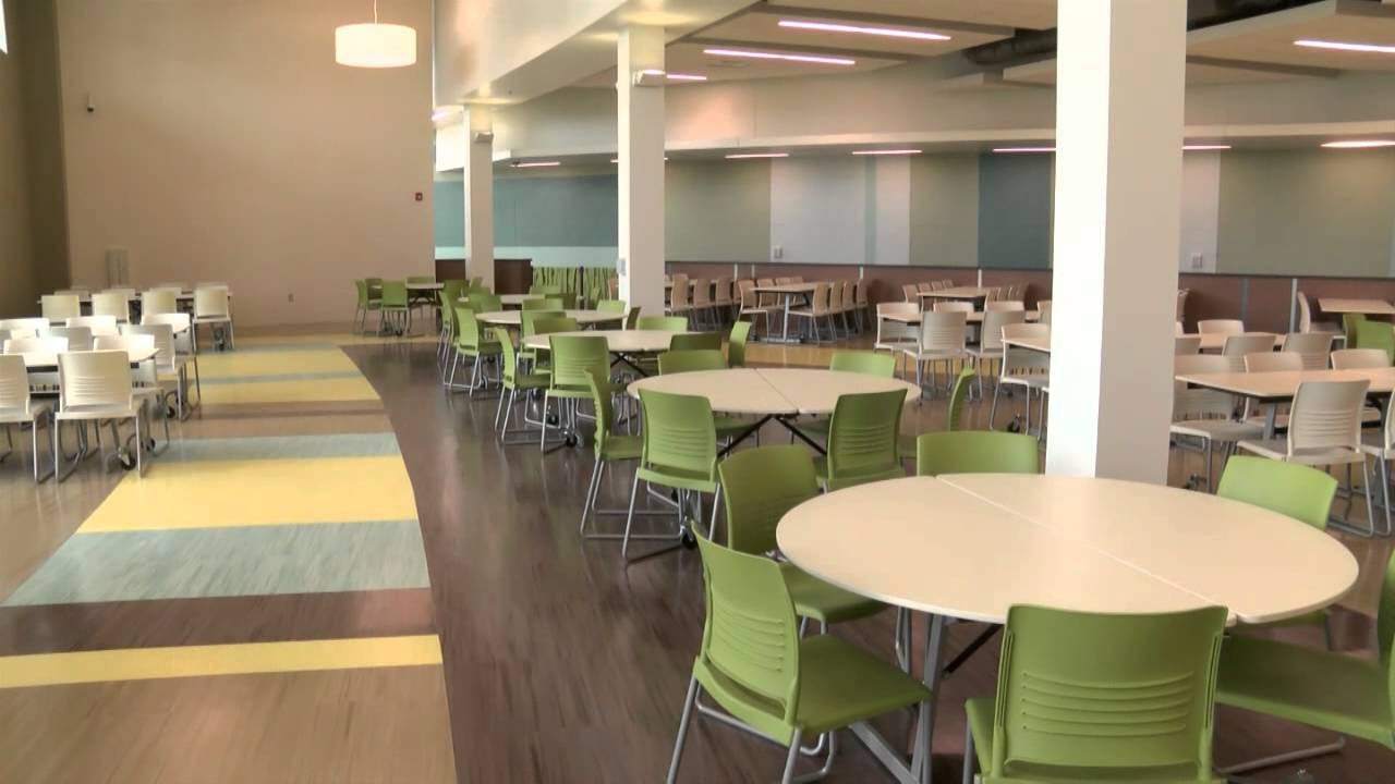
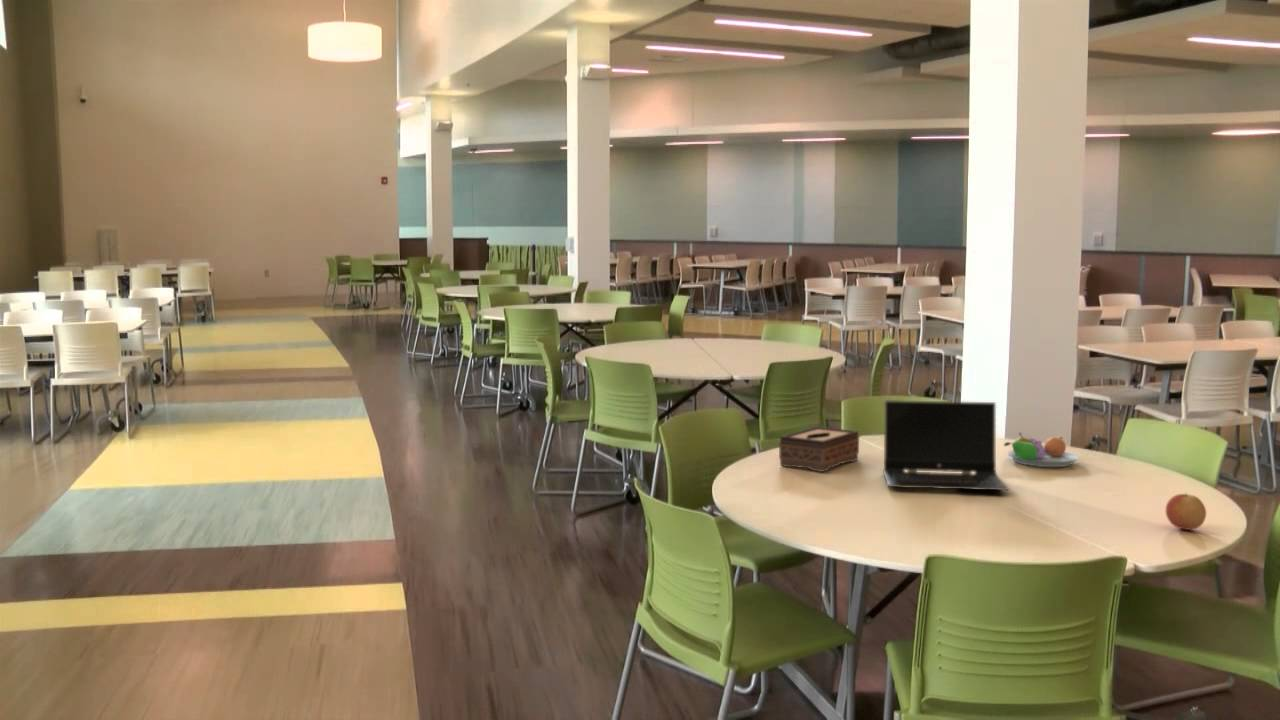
+ laptop computer [883,399,1010,491]
+ apple [1165,490,1207,531]
+ fruit bowl [1003,431,1080,468]
+ tissue box [778,426,860,473]
